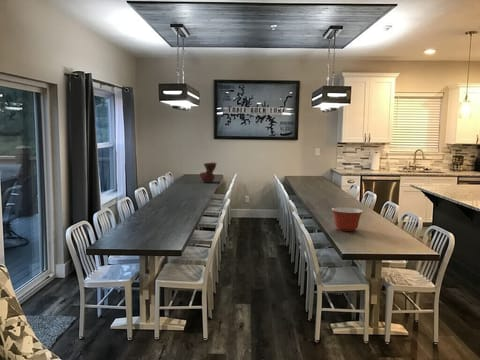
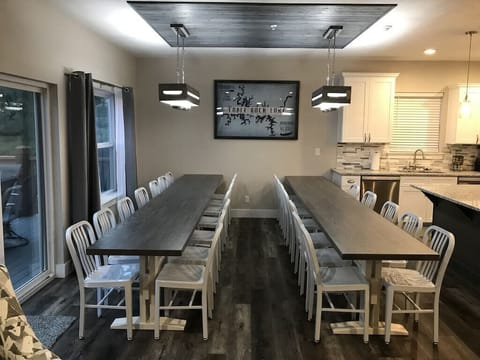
- mixing bowl [330,207,364,232]
- vase [199,162,217,184]
